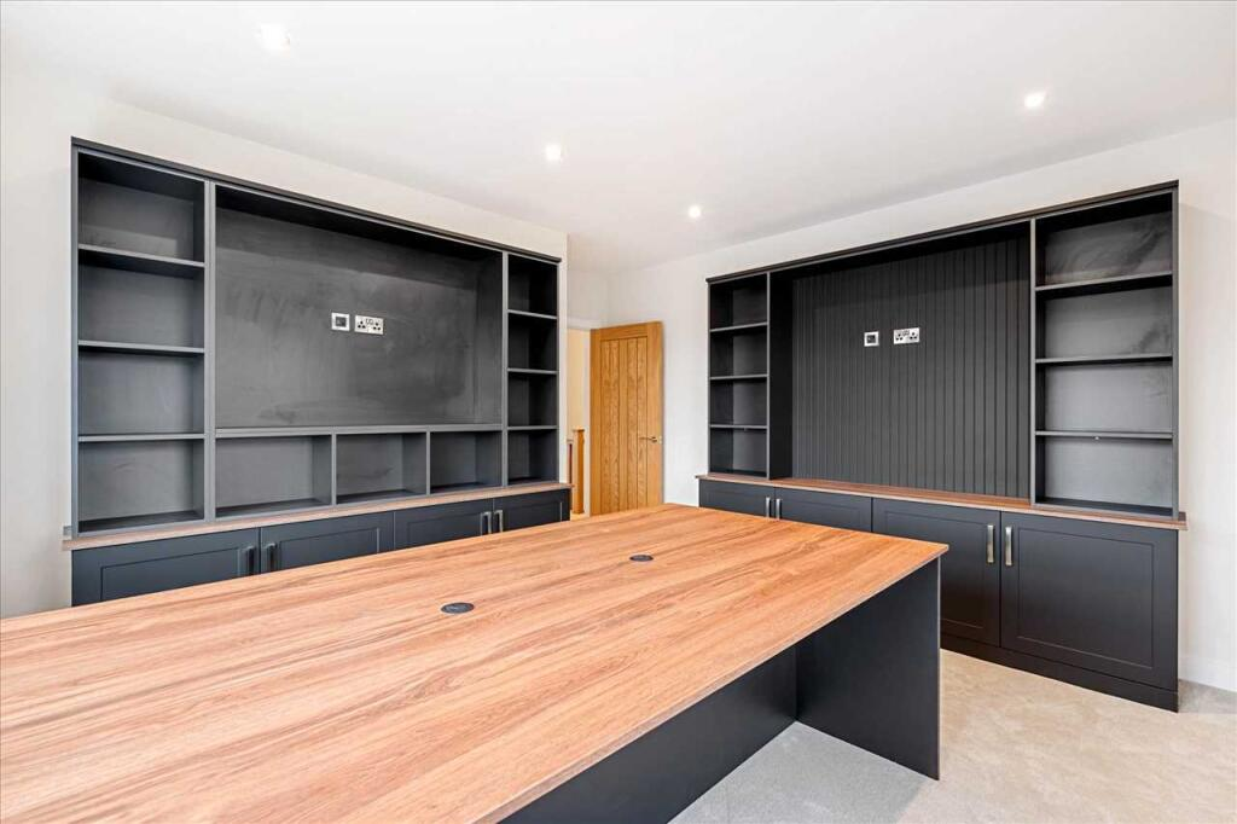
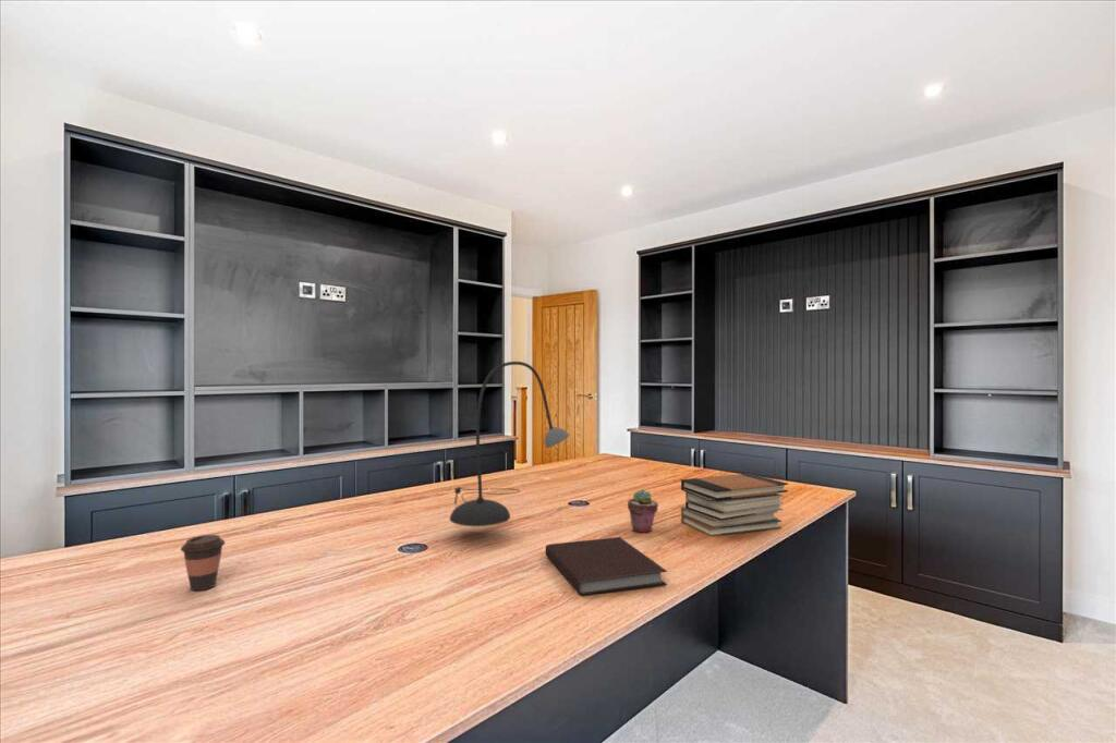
+ notebook [545,536,668,597]
+ book stack [680,473,789,537]
+ potted succulent [627,488,659,534]
+ coffee cup [180,534,227,592]
+ desk lamp [449,361,571,527]
